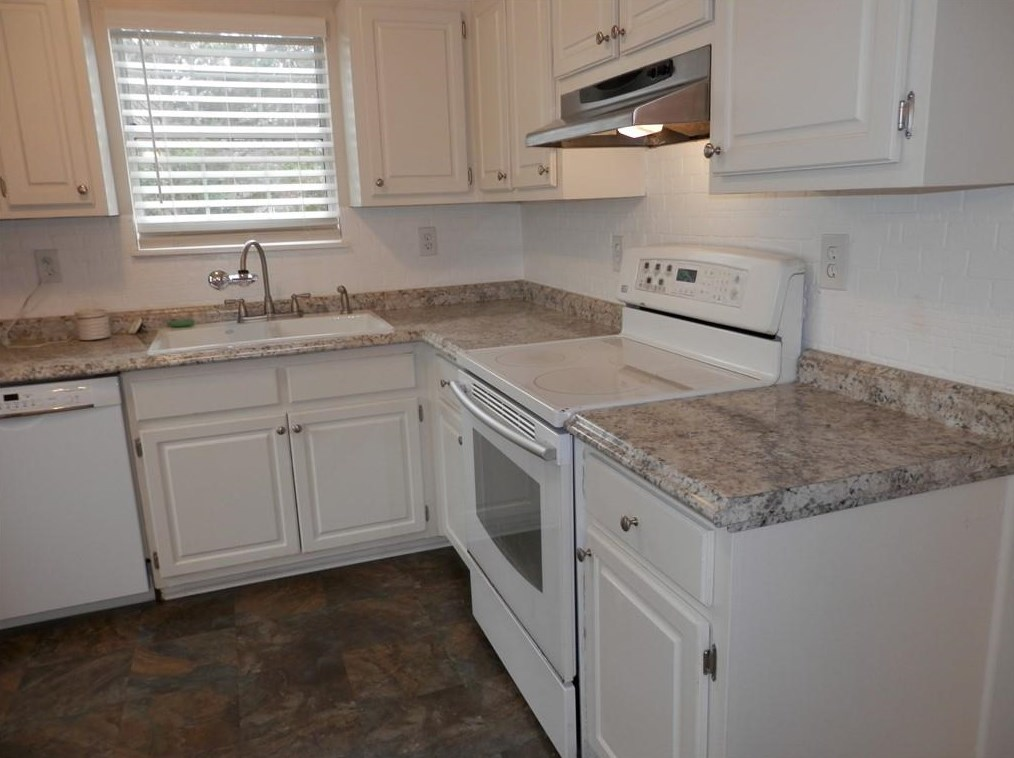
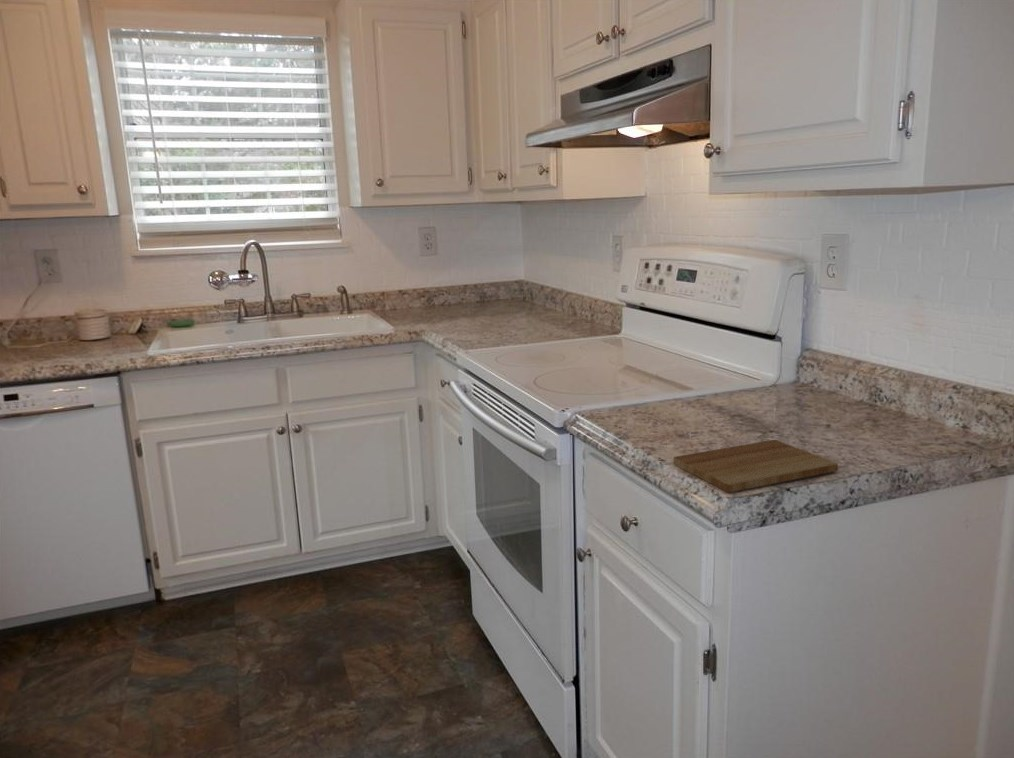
+ cutting board [672,439,839,493]
